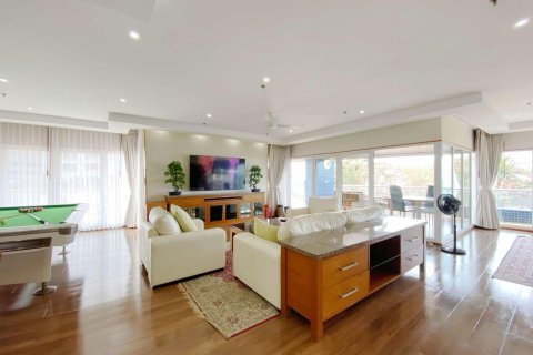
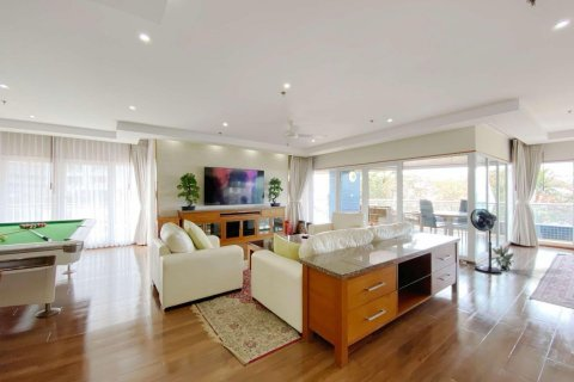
+ potted plant [490,245,515,272]
